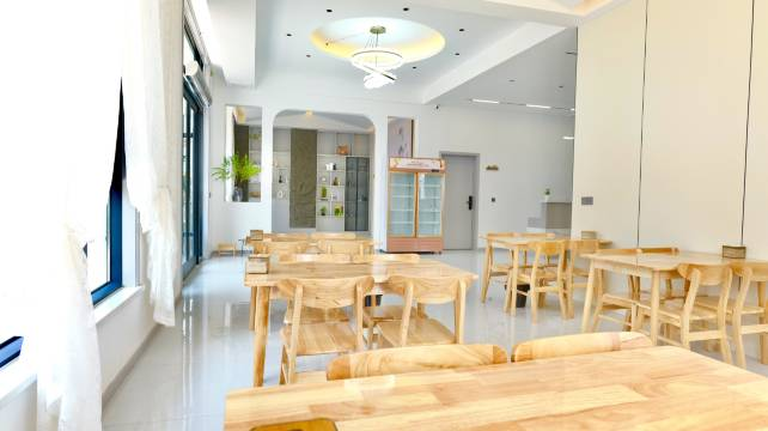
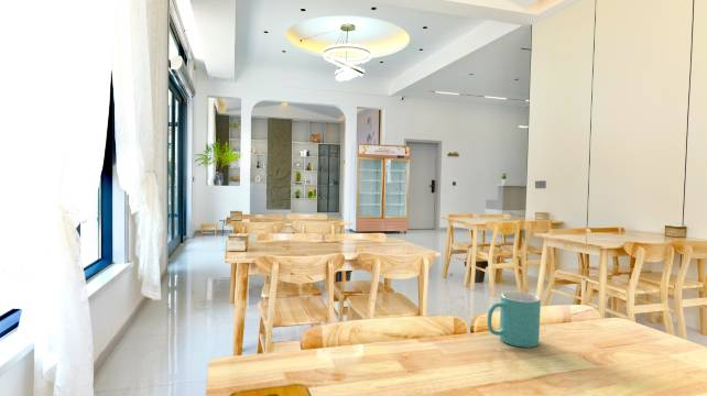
+ mug [487,290,542,349]
